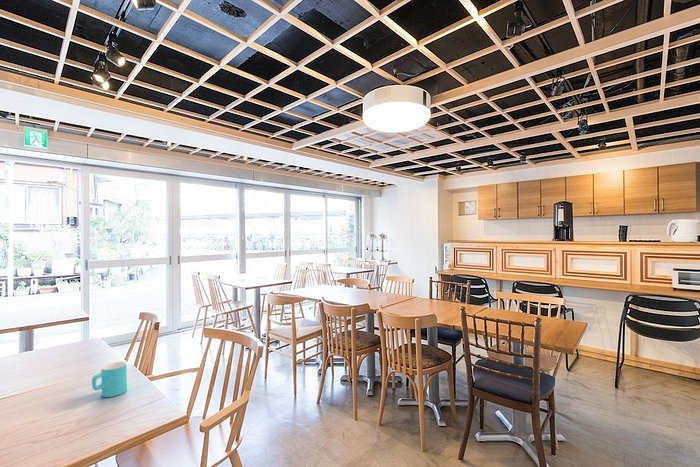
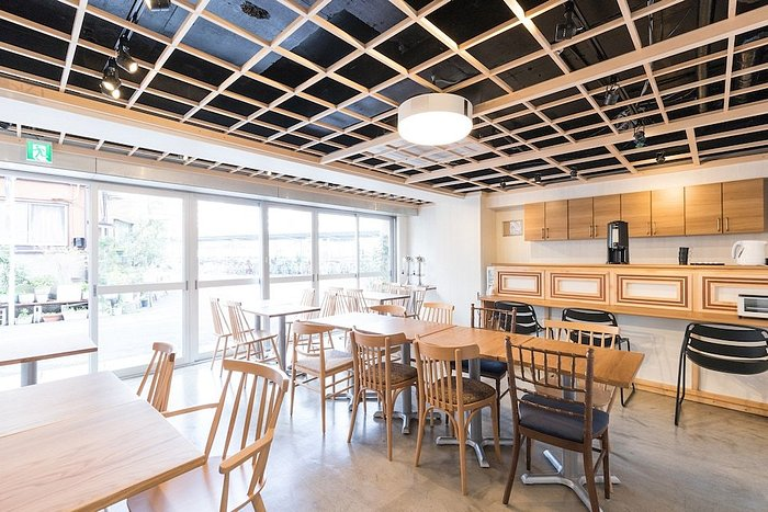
- cup [91,361,128,398]
